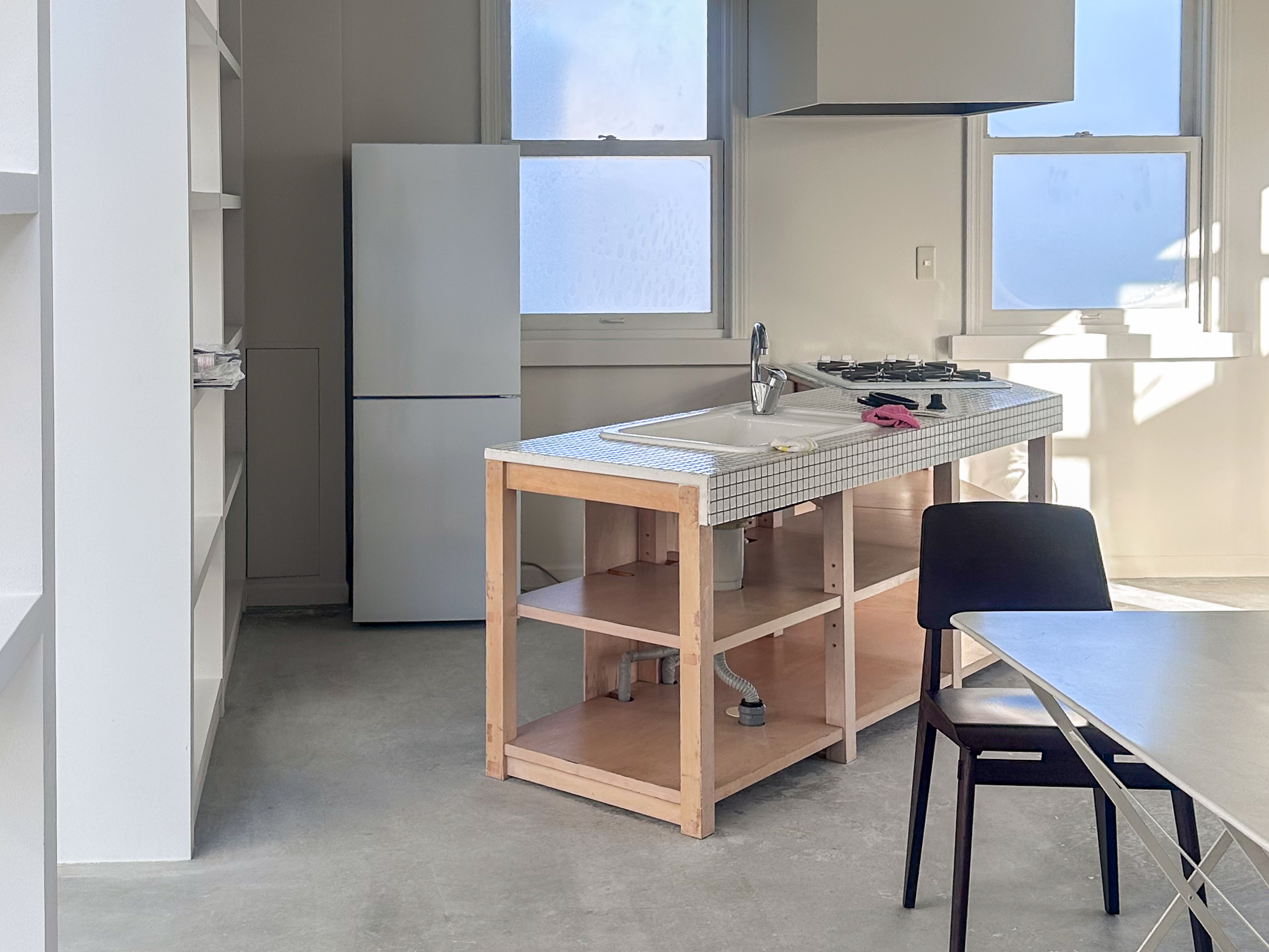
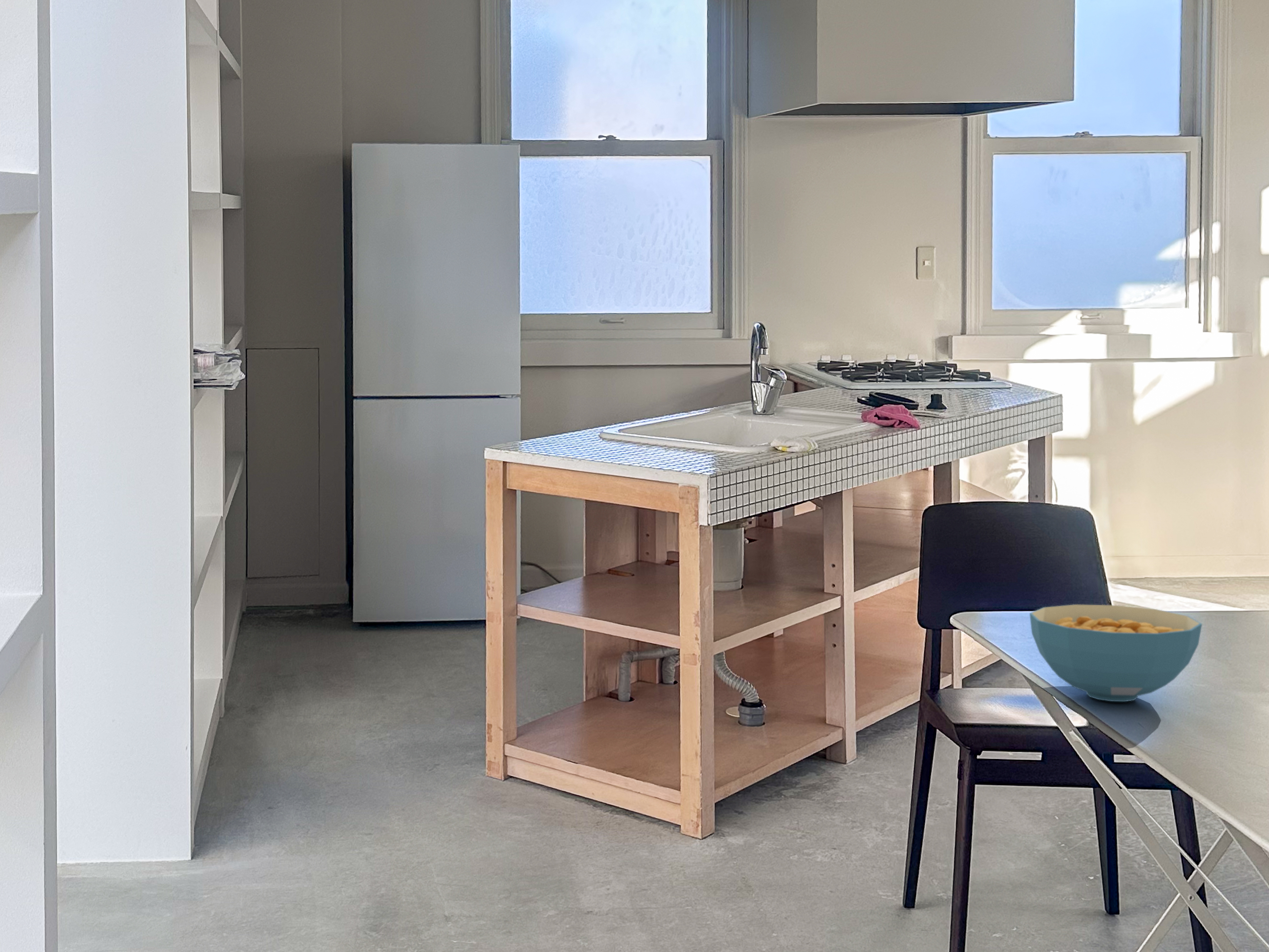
+ cereal bowl [1029,604,1202,702]
